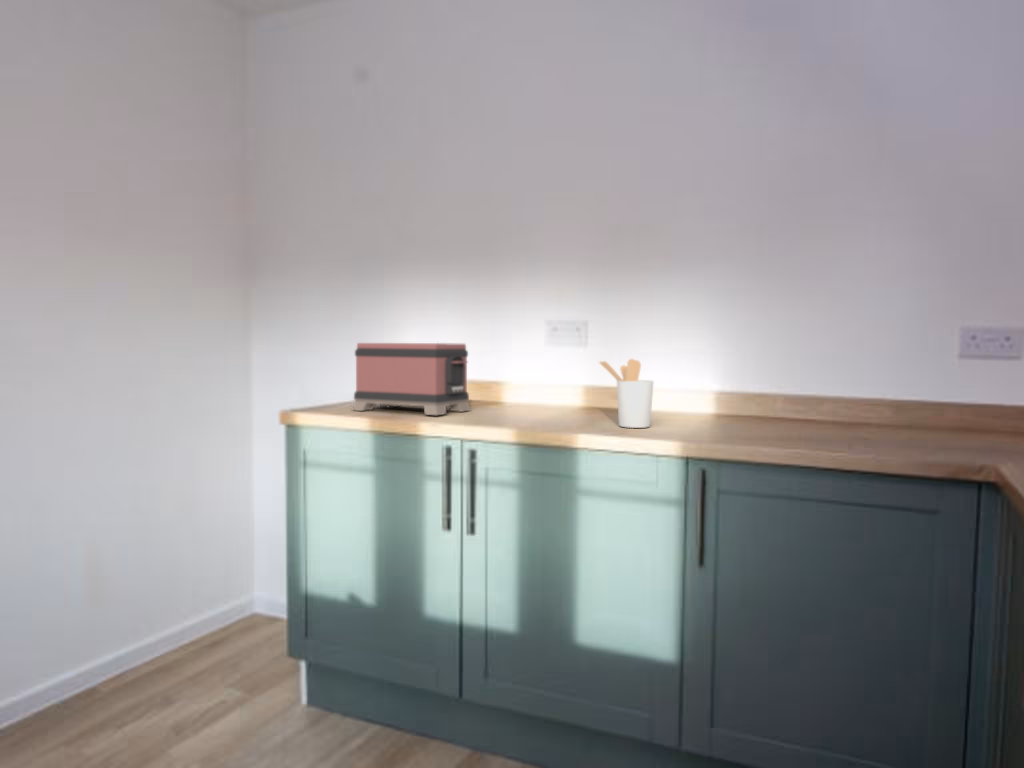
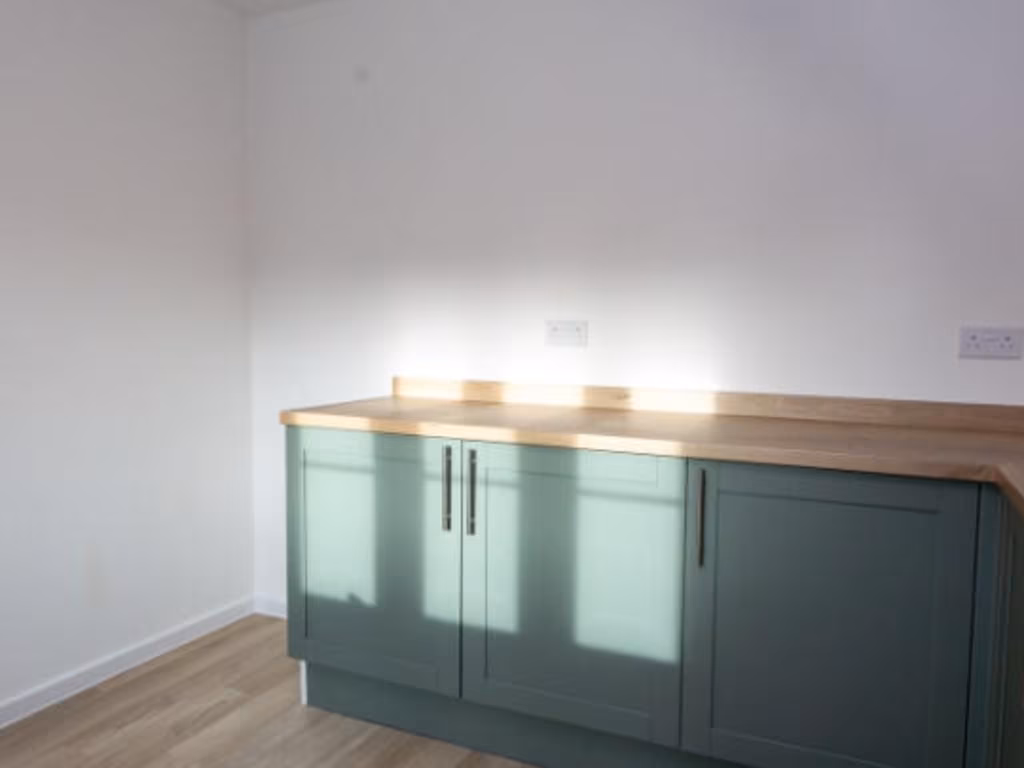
- utensil holder [597,358,655,429]
- toaster [351,342,472,416]
